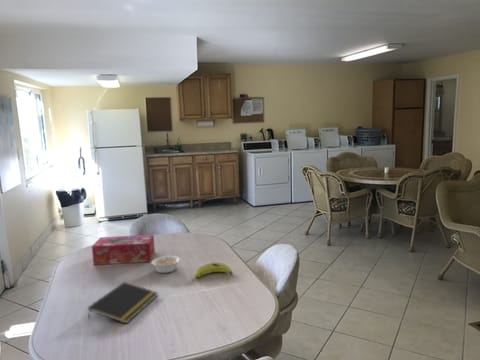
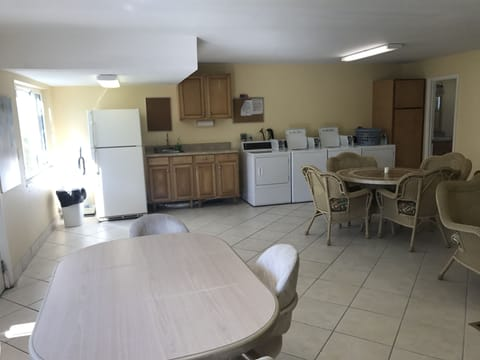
- notepad [87,281,159,324]
- legume [150,255,183,274]
- banana [193,262,234,280]
- tissue box [91,234,156,266]
